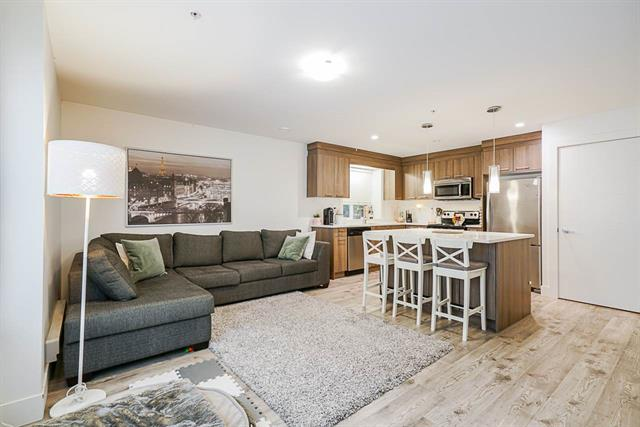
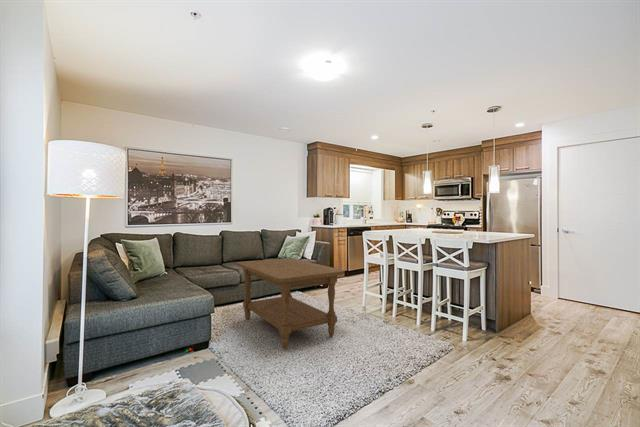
+ coffee table [236,257,345,350]
